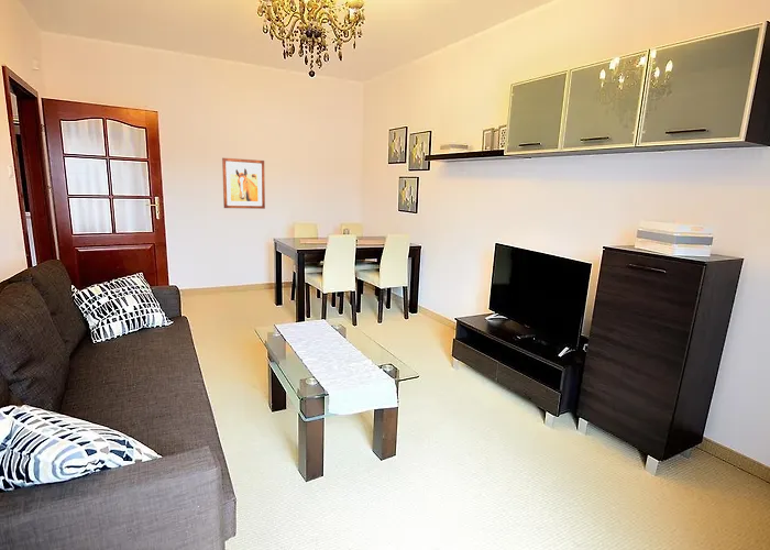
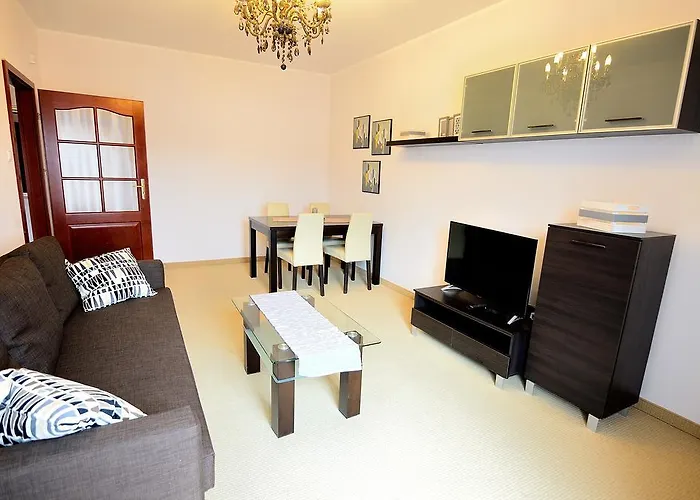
- wall art [221,157,266,210]
